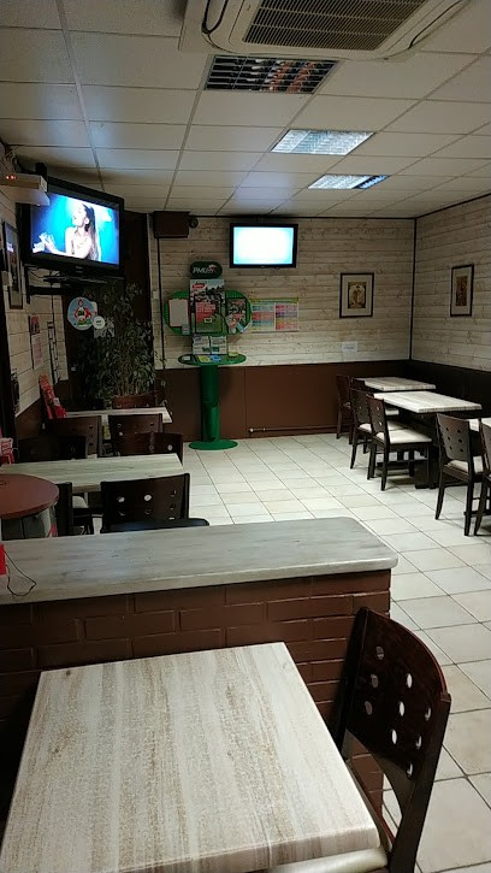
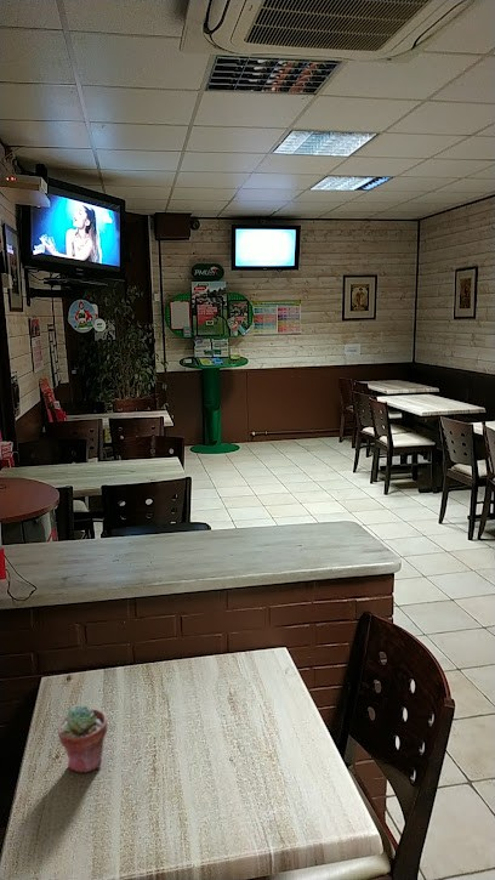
+ potted succulent [57,705,109,774]
